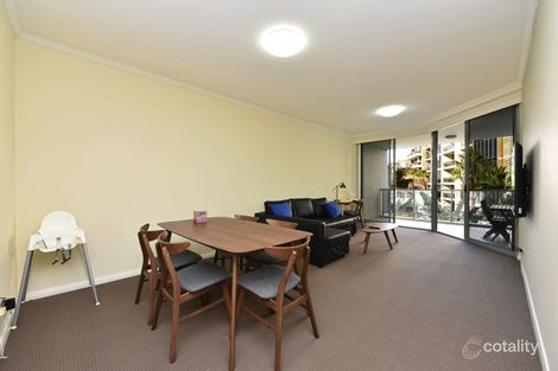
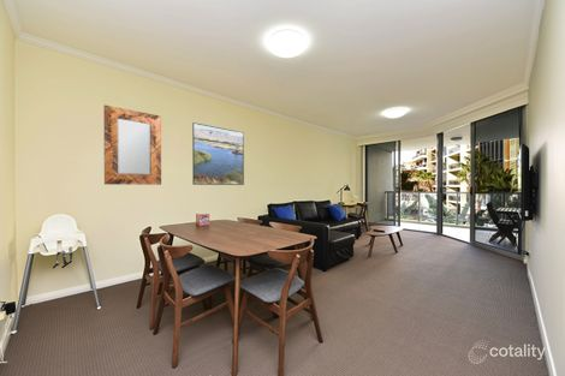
+ home mirror [103,105,162,186]
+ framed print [191,121,245,186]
